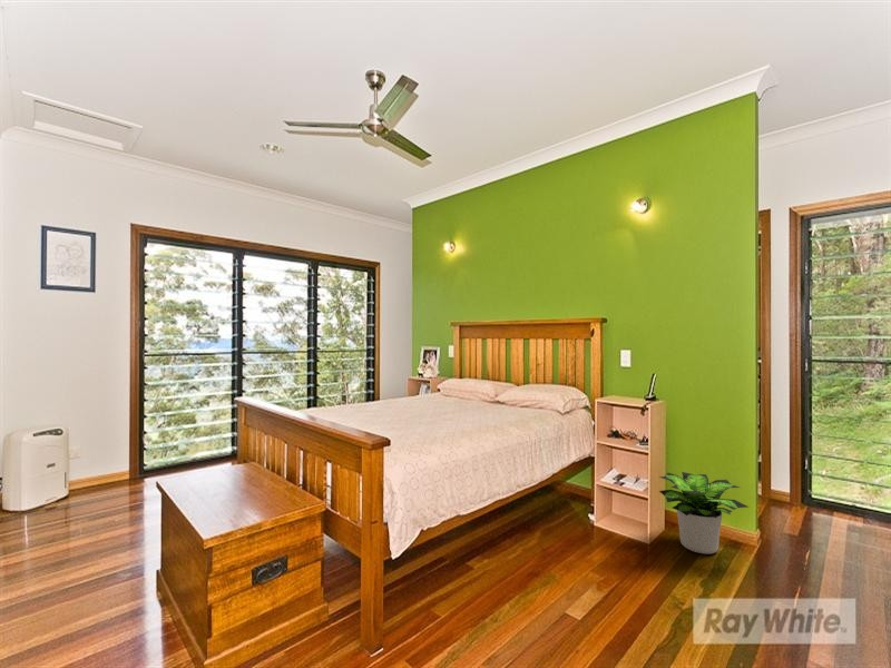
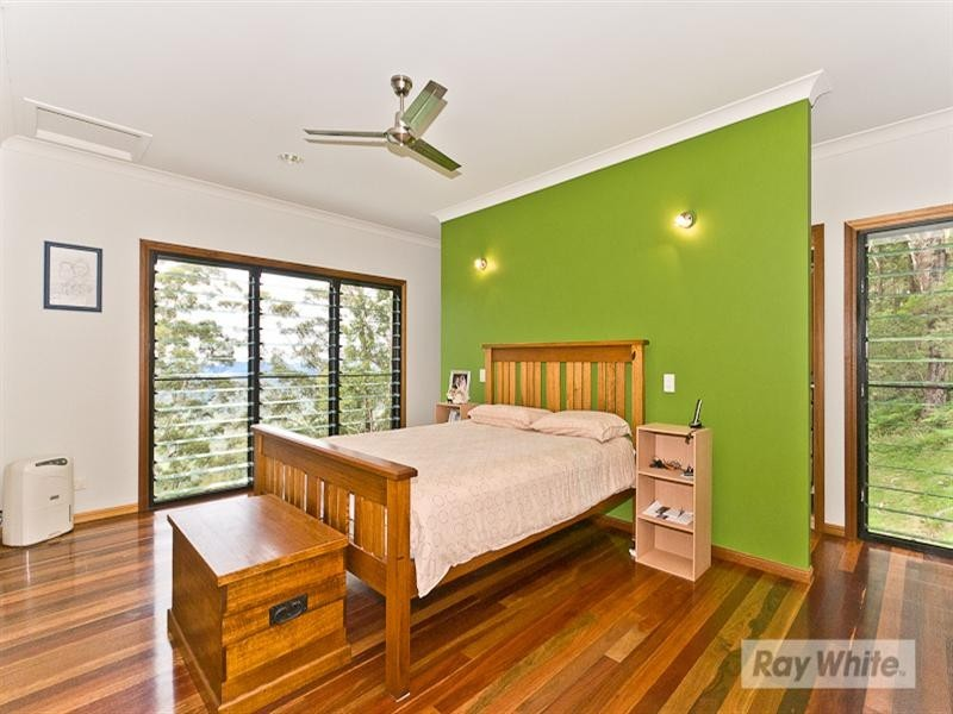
- potted plant [658,471,751,556]
